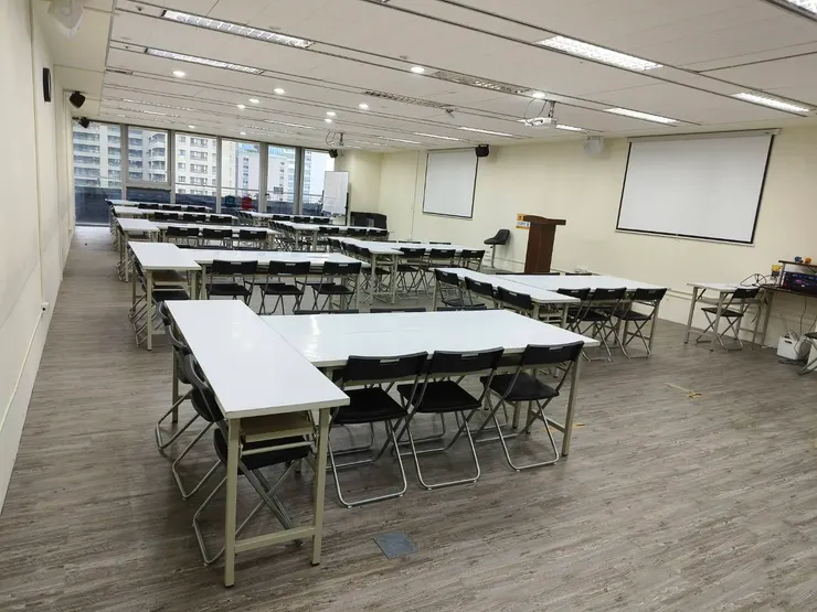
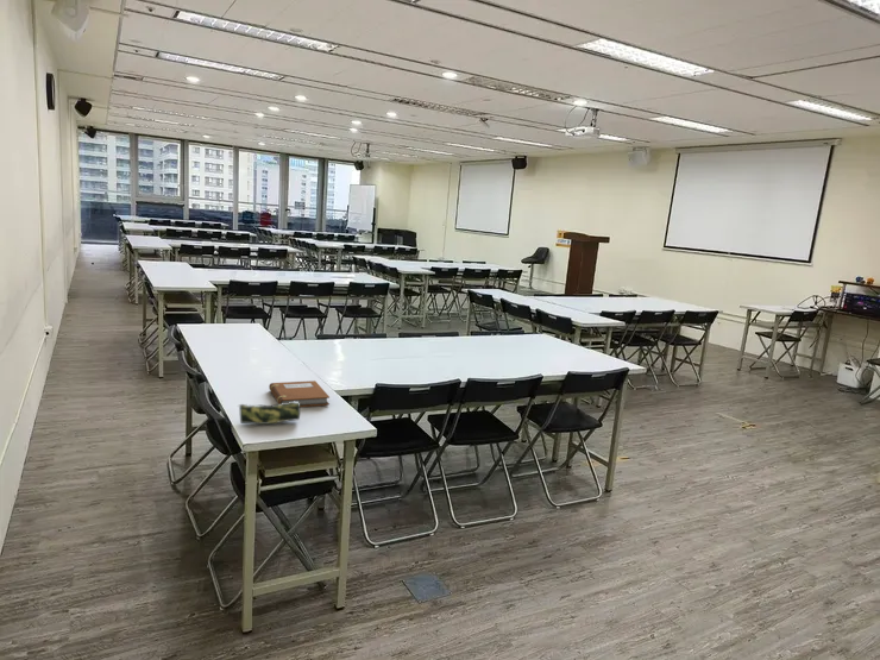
+ notebook [268,379,331,408]
+ pencil case [237,402,301,426]
